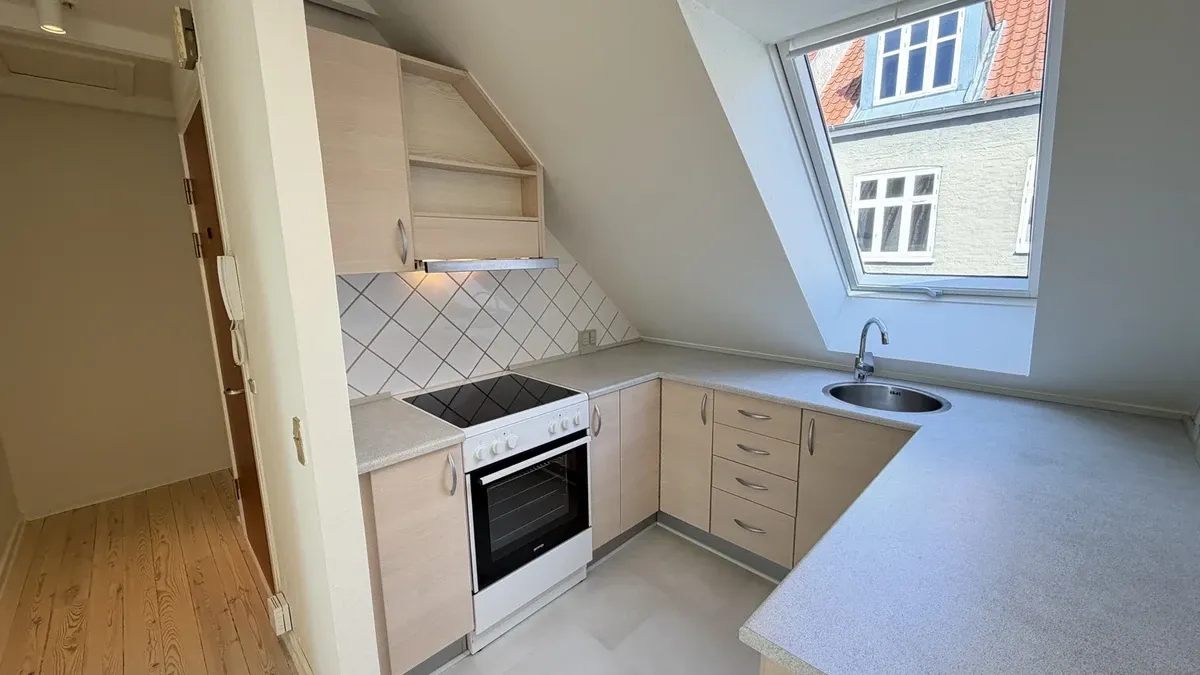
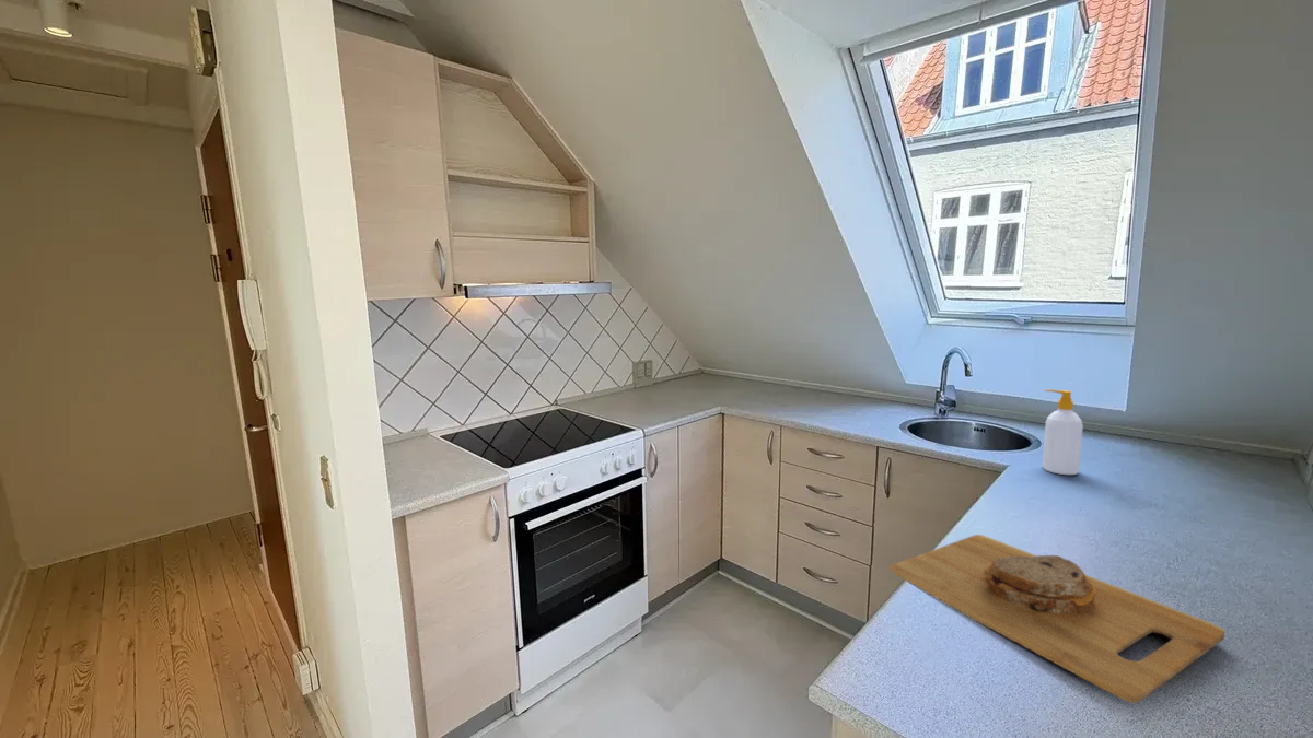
+ soap bottle [1042,388,1084,476]
+ cutting board [887,534,1225,704]
